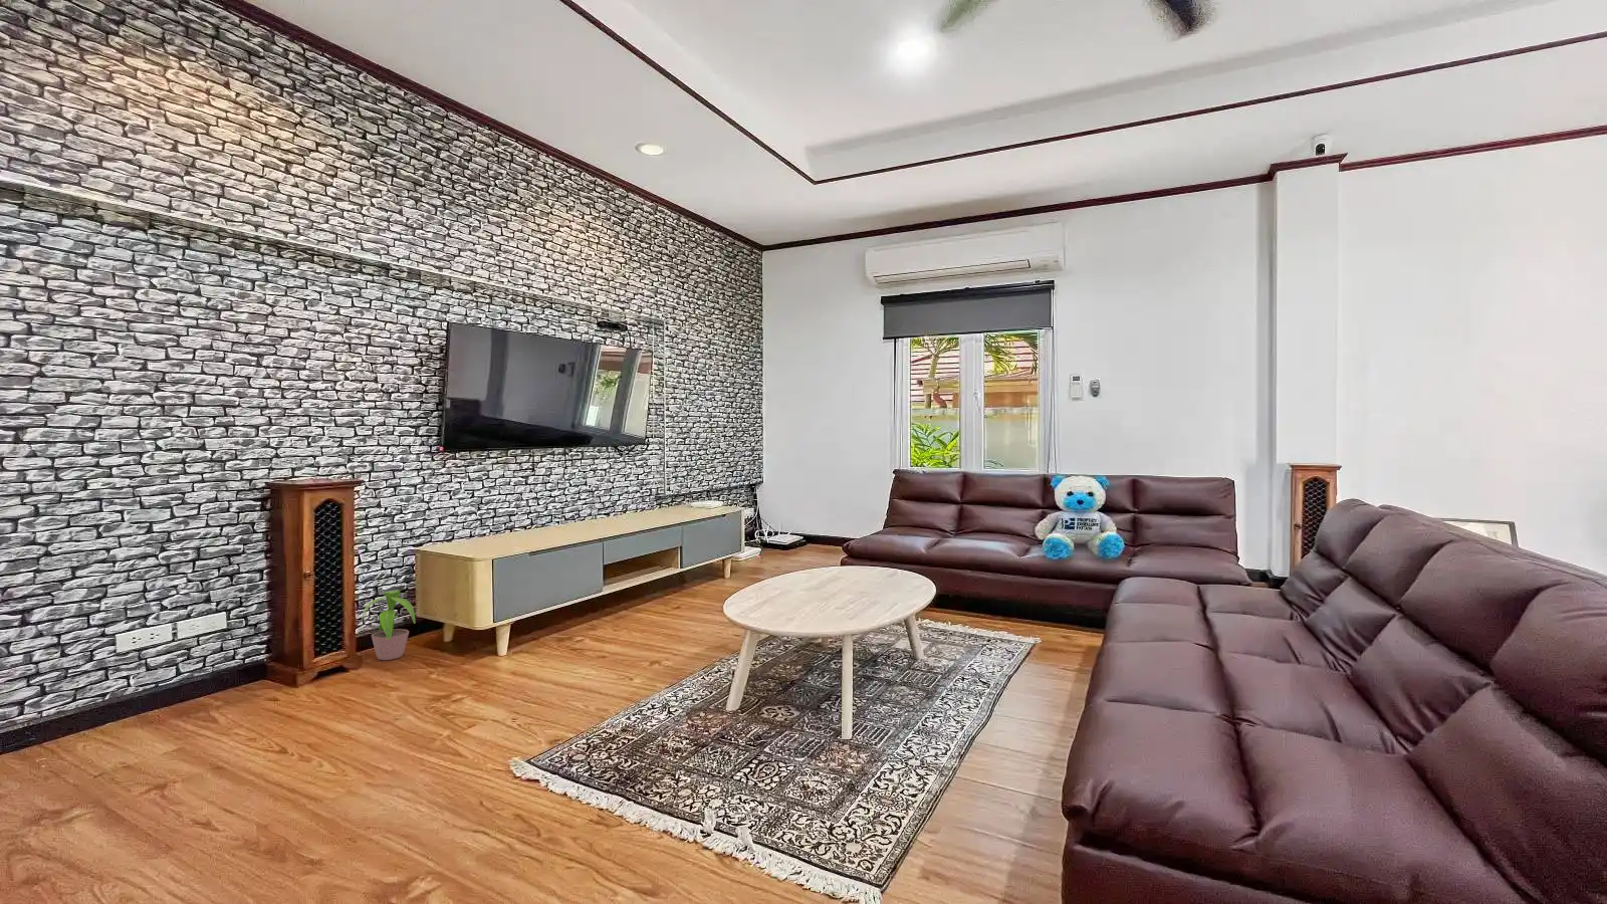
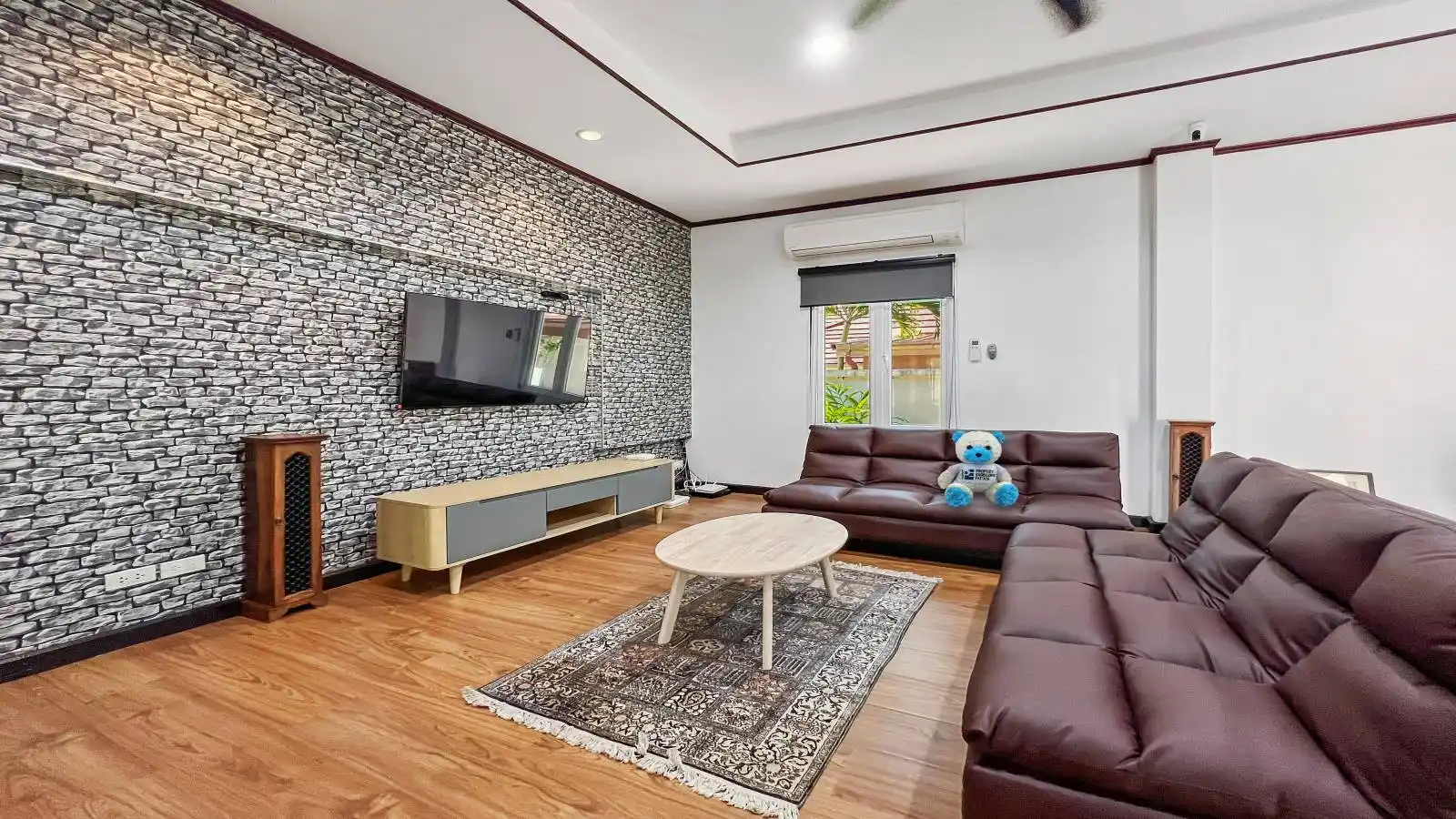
- potted plant [359,589,416,661]
